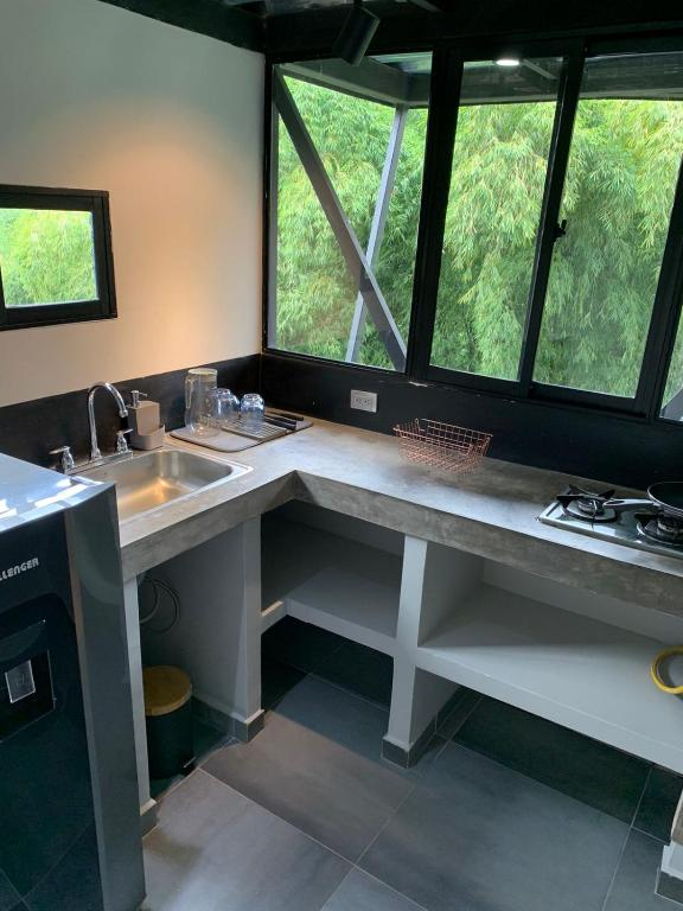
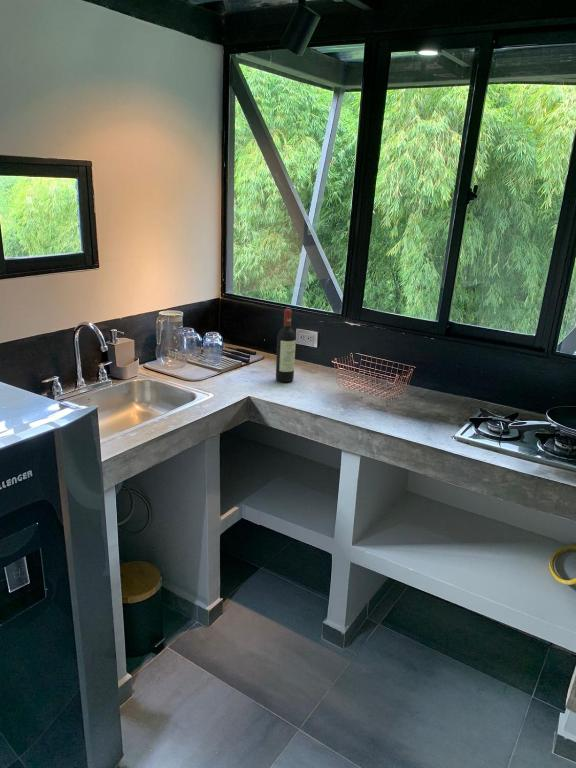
+ wine bottle [275,308,297,383]
